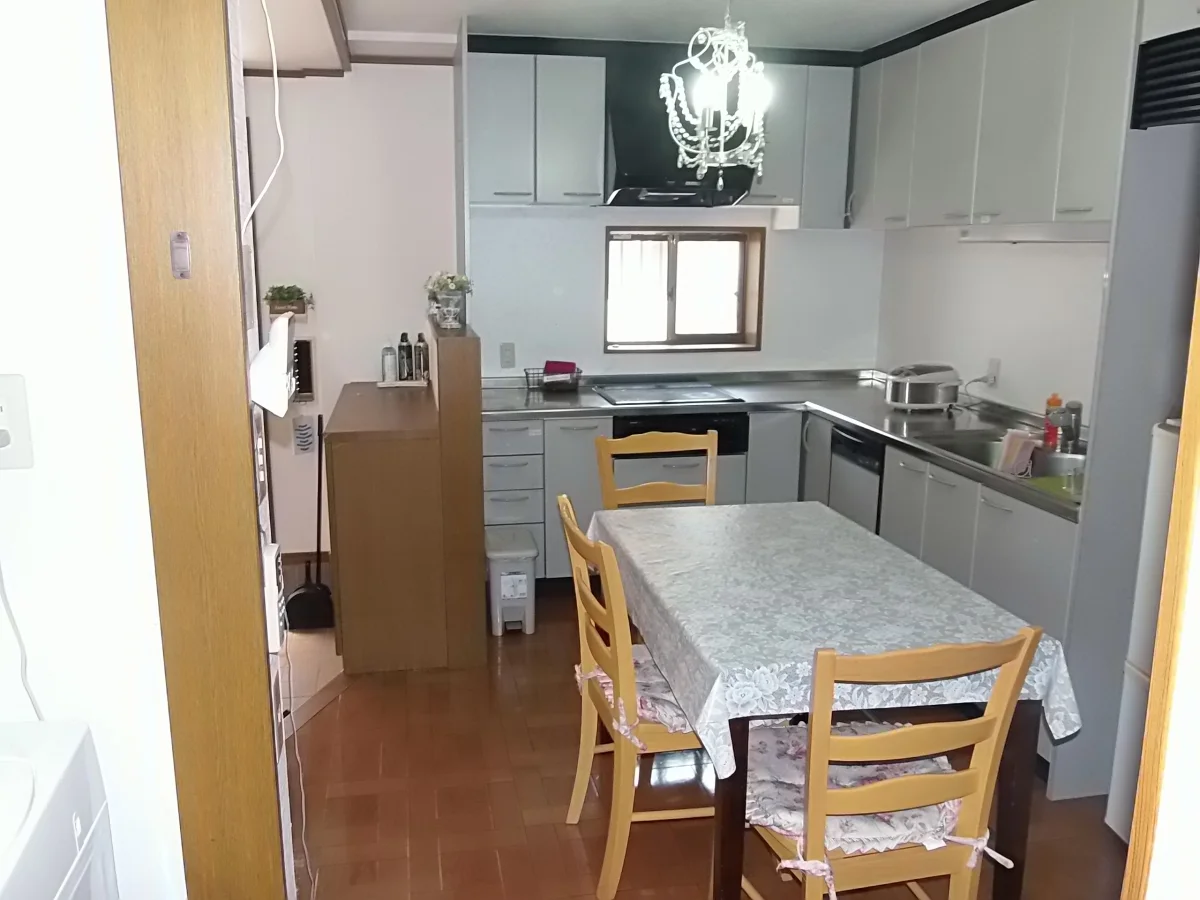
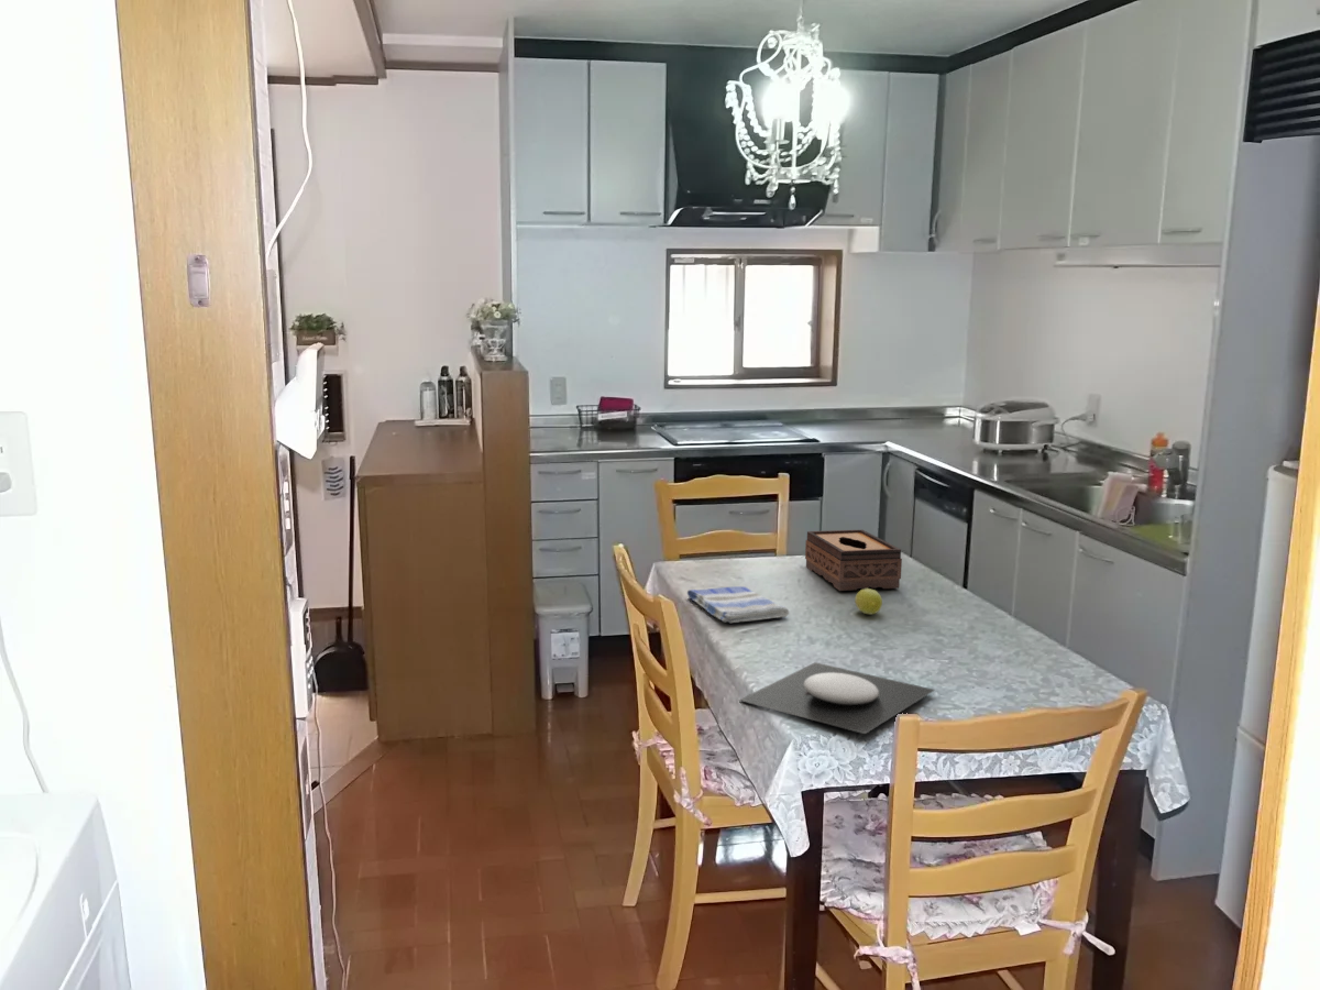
+ dish towel [686,585,790,624]
+ fruit [854,587,883,616]
+ plate [738,661,936,735]
+ tissue box [804,529,903,592]
